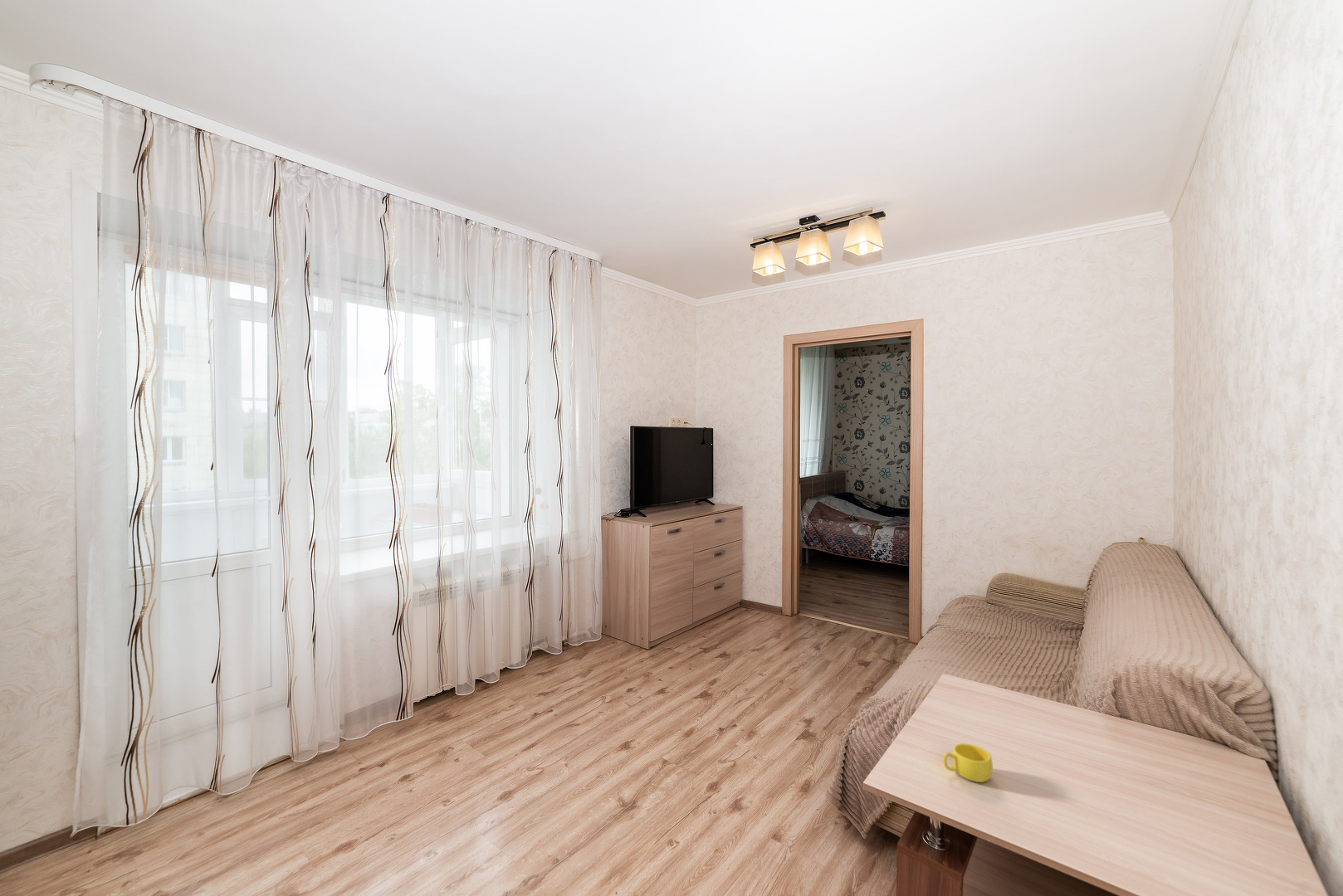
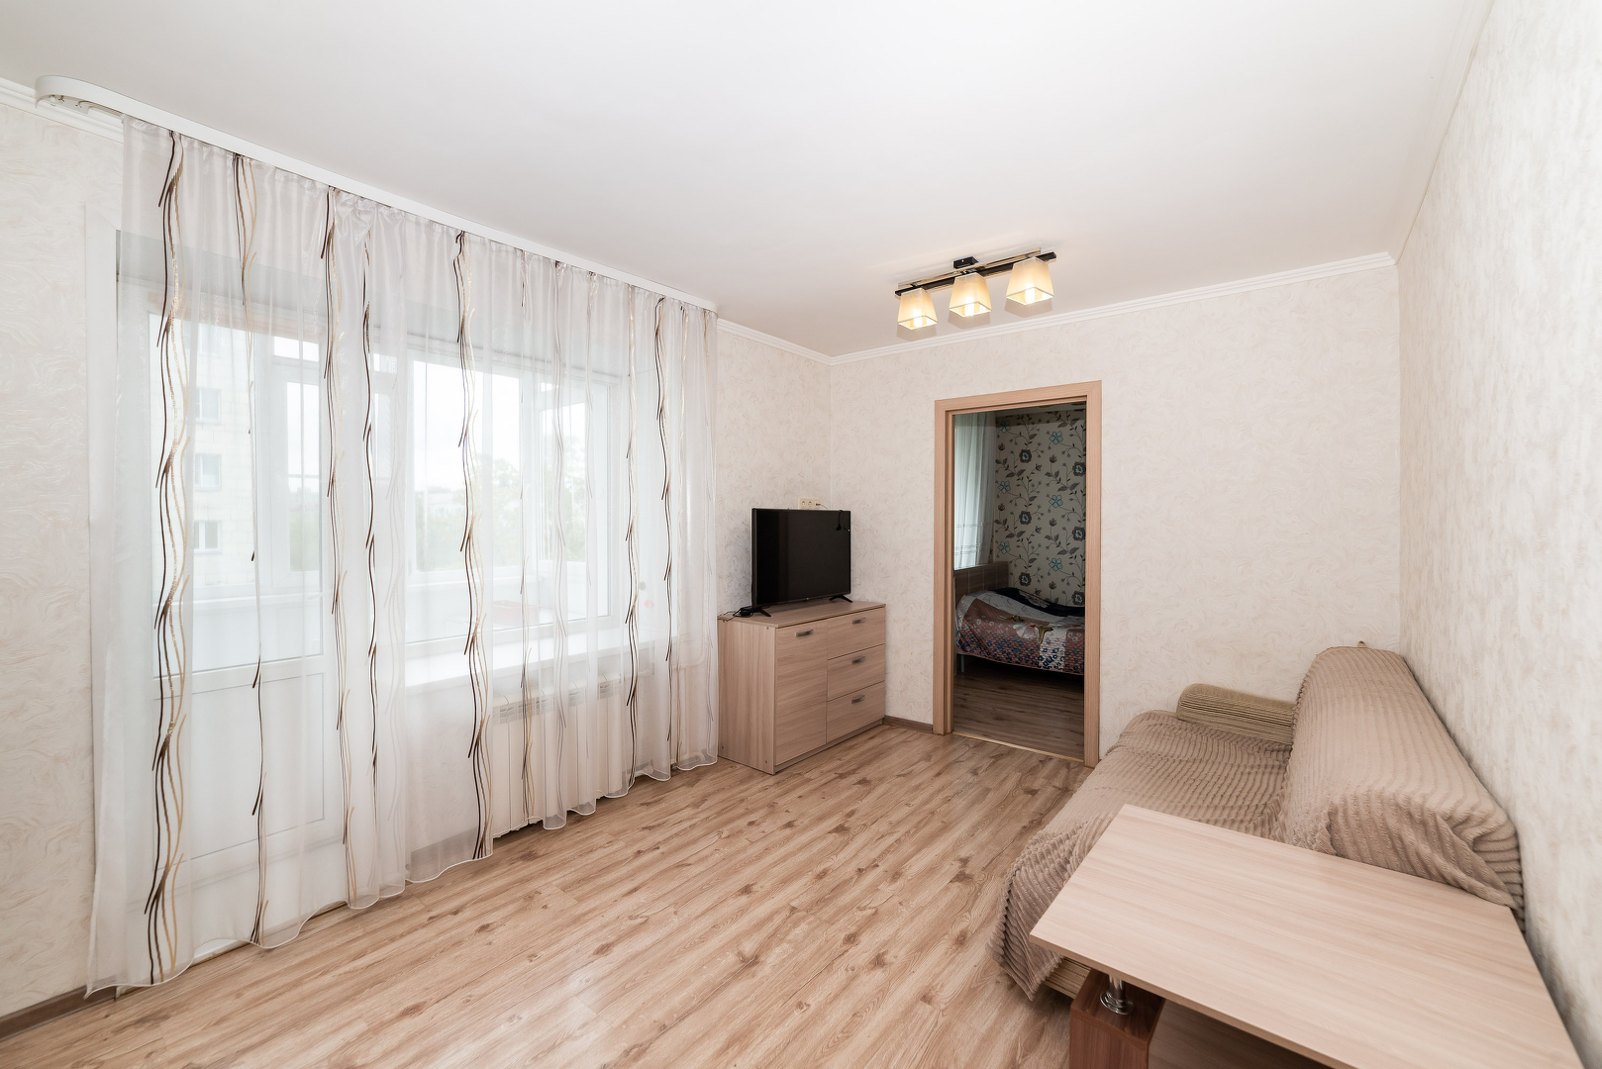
- cup [942,743,994,783]
